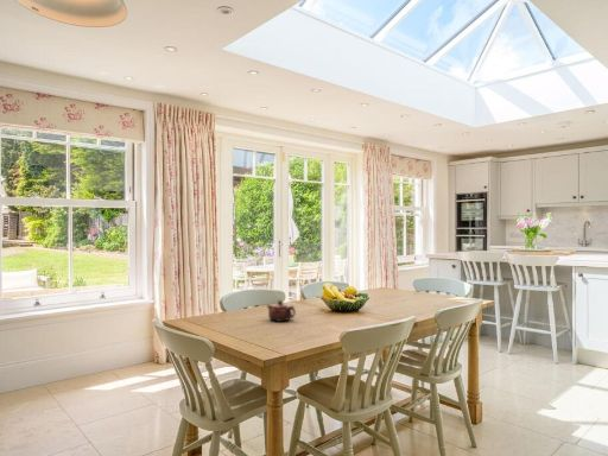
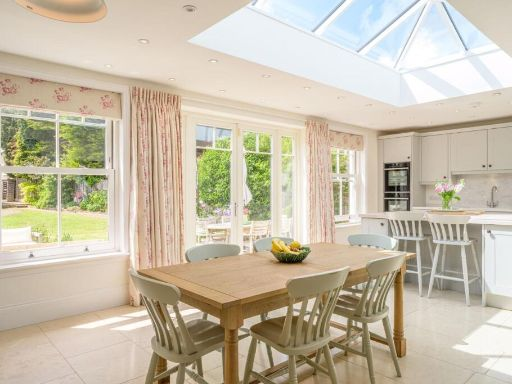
- teapot [266,299,297,323]
